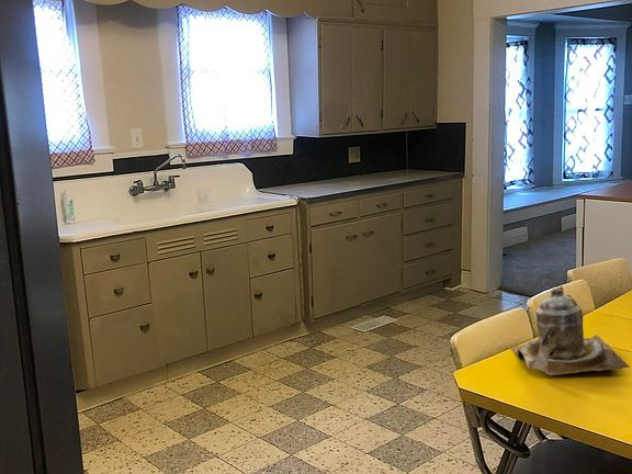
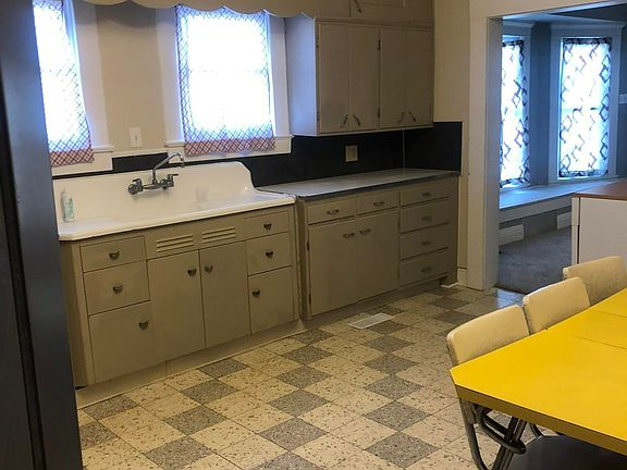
- teapot [510,285,631,376]
